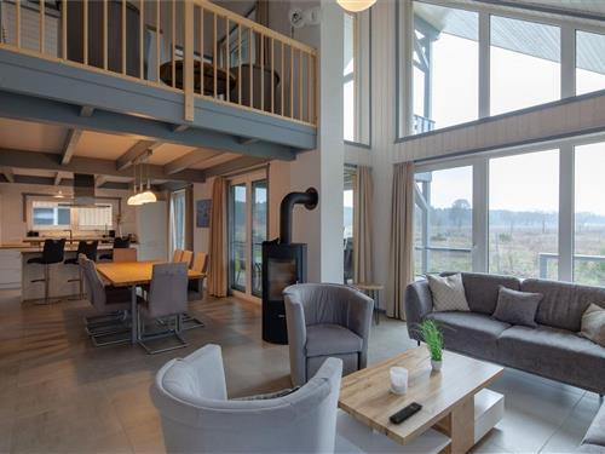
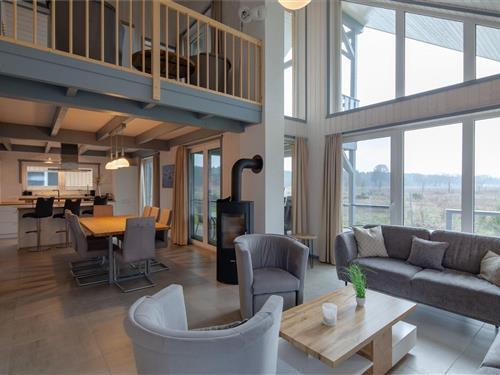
- remote control [387,401,424,425]
